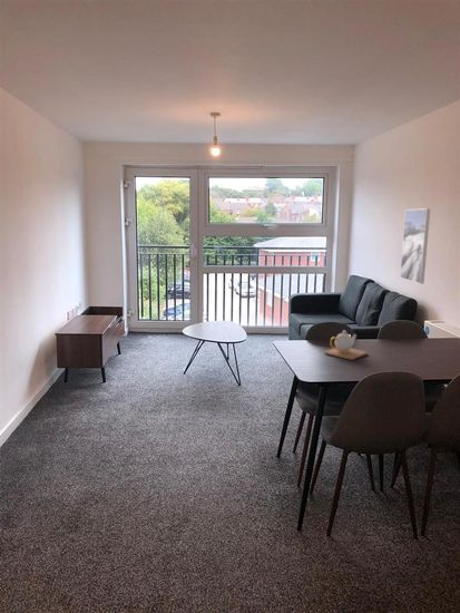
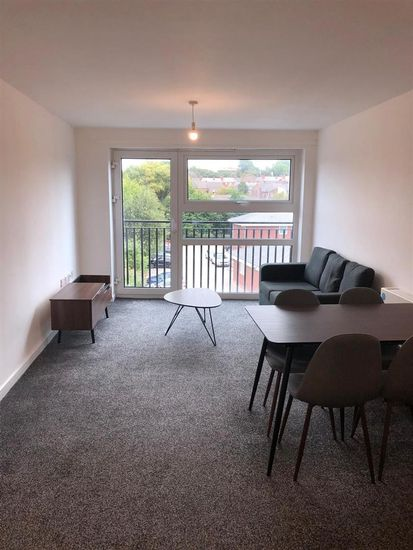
- teapot [323,329,369,361]
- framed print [399,207,431,285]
